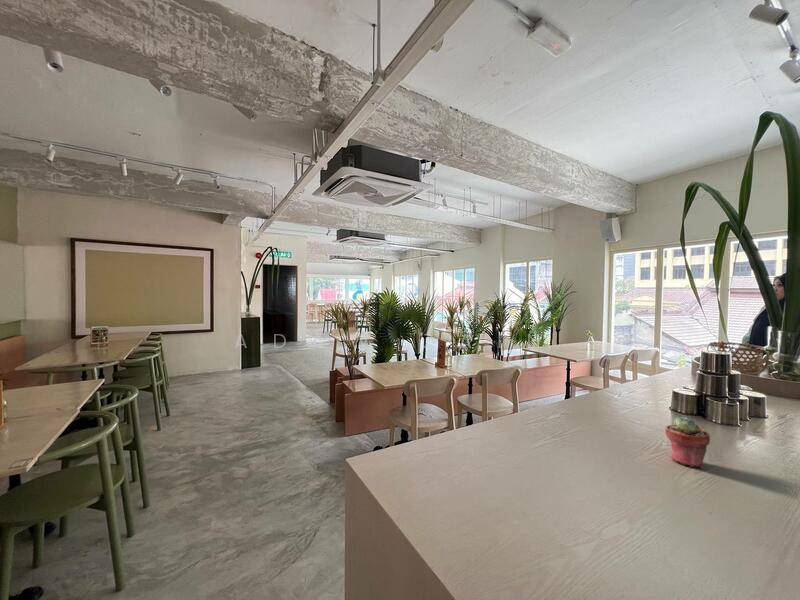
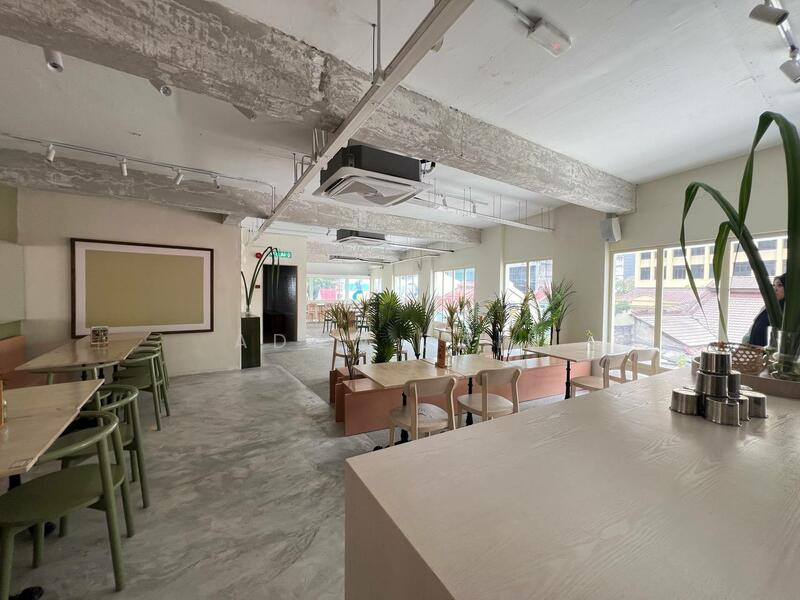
- potted succulent [664,416,711,469]
